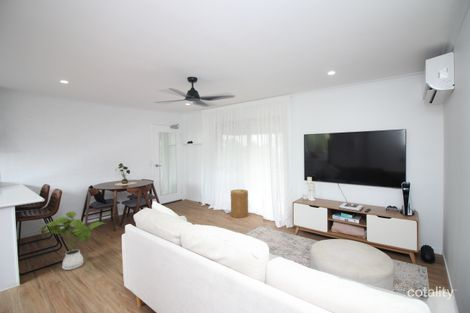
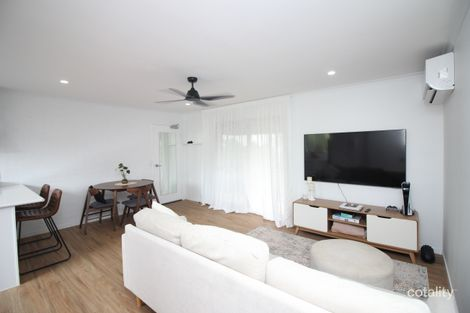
- house plant [37,211,106,271]
- basket [230,189,249,218]
